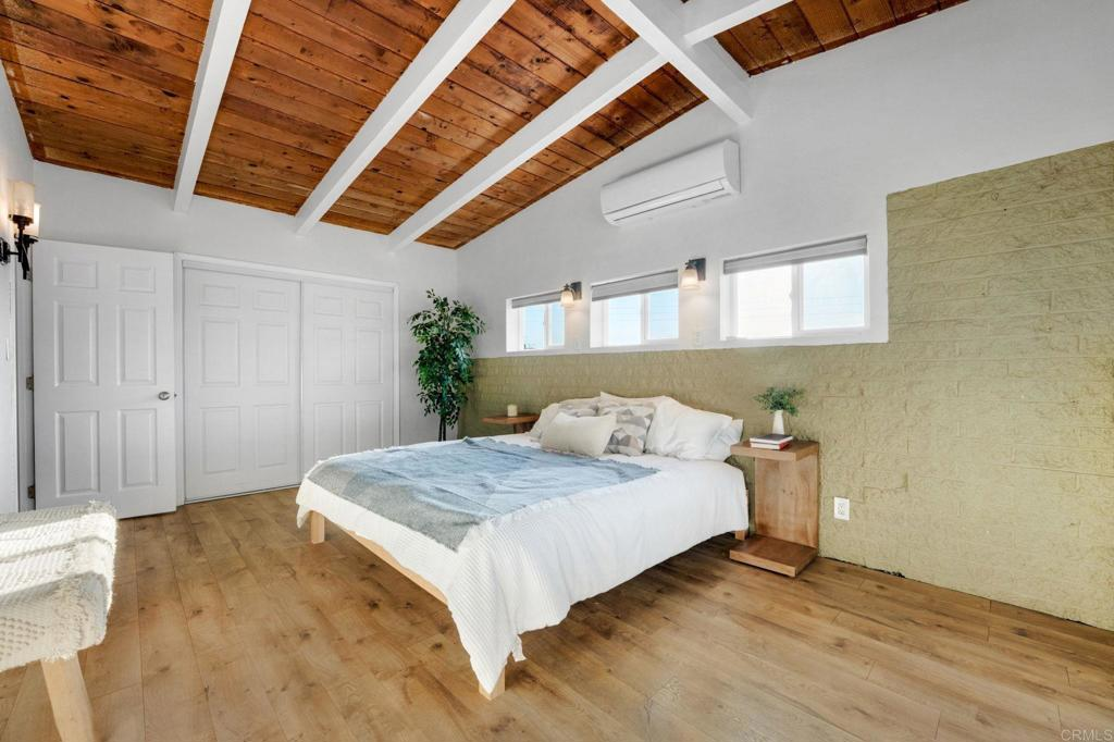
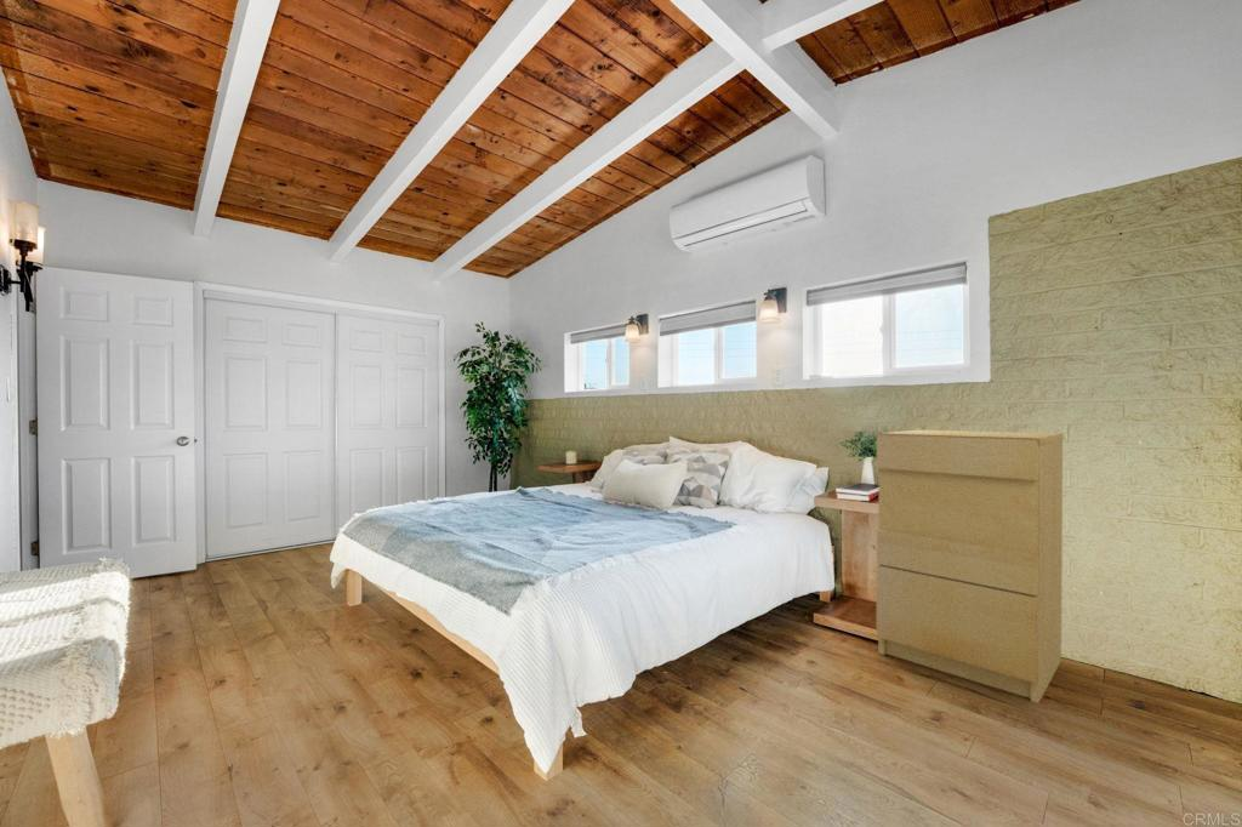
+ cabinet [874,429,1065,705]
